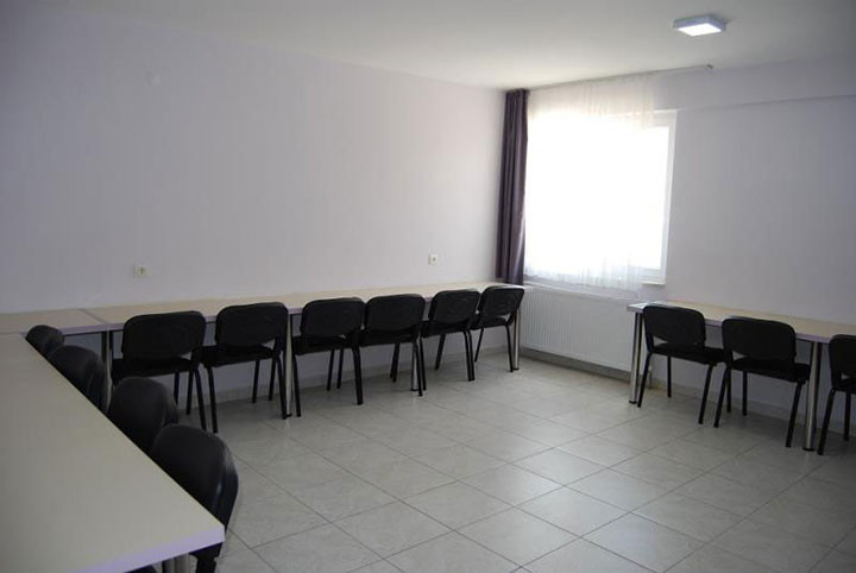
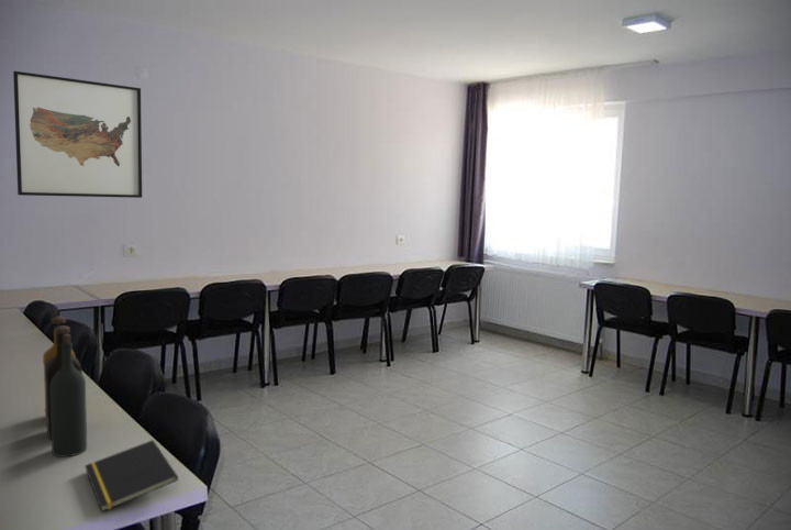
+ notepad [83,439,179,512]
+ wall art [12,70,143,199]
+ bottle [42,316,88,459]
